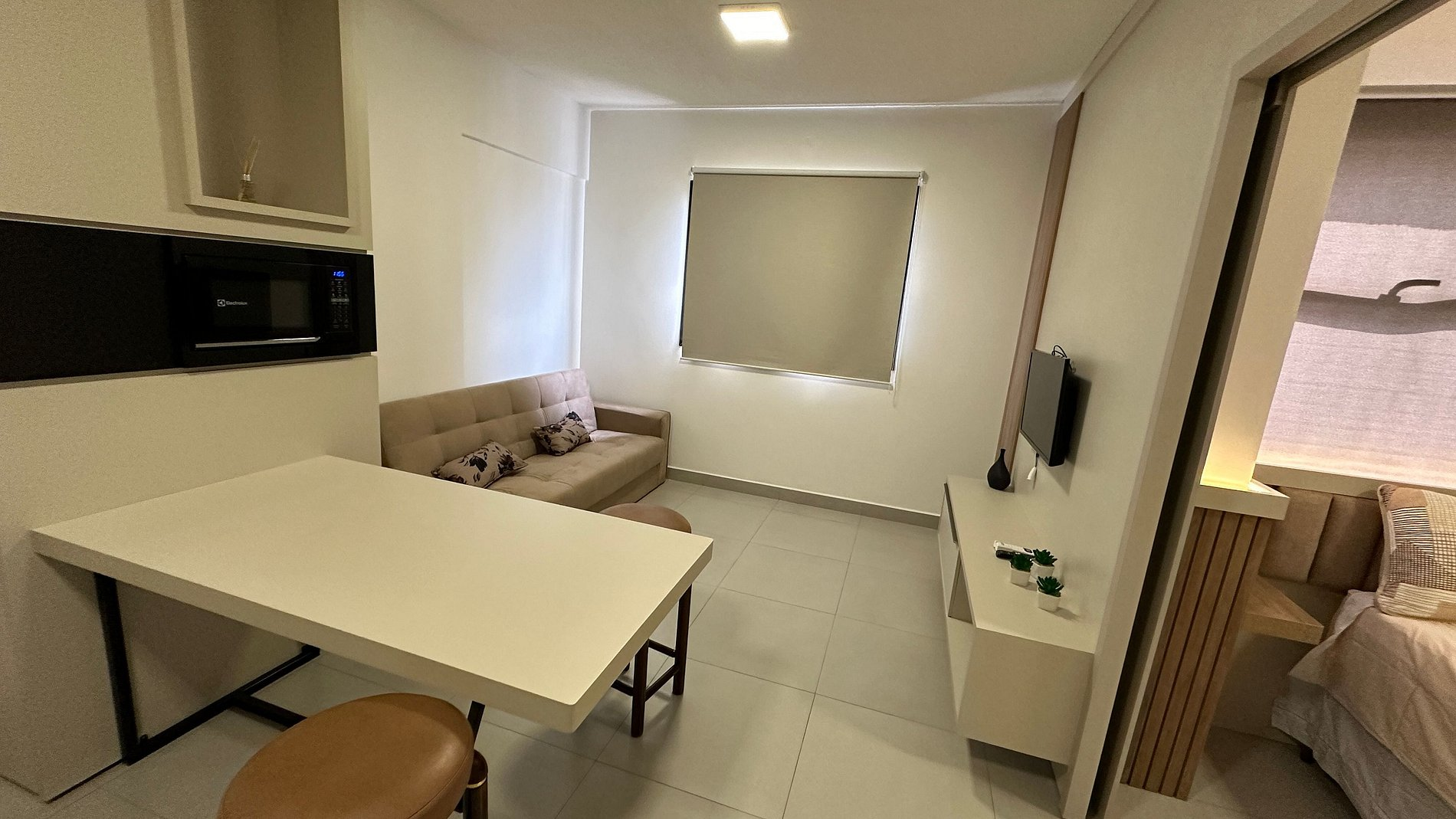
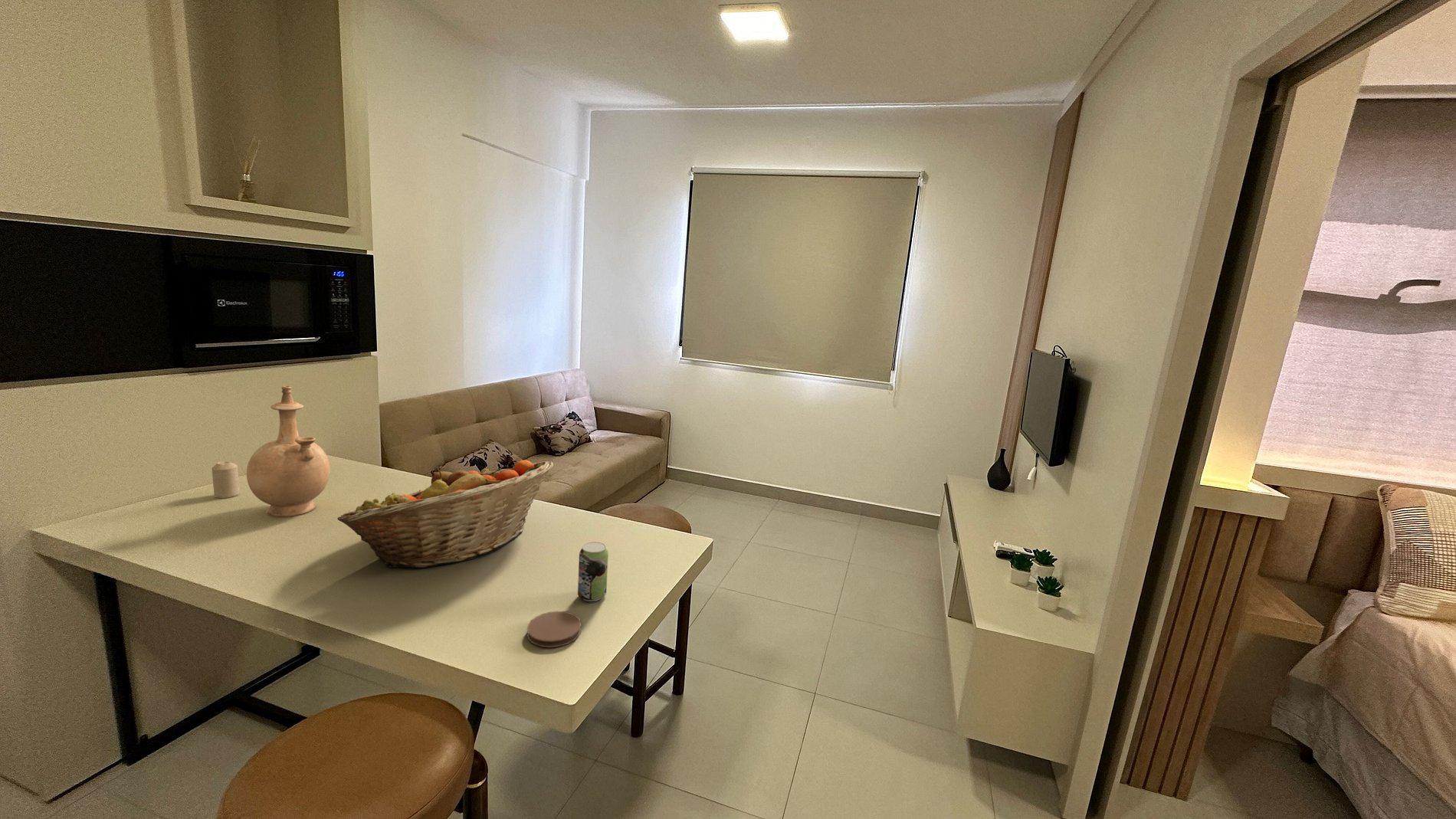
+ candle [211,460,241,499]
+ coaster [526,611,582,648]
+ beverage can [577,542,609,602]
+ fruit basket [336,460,554,568]
+ vase [246,385,331,517]
